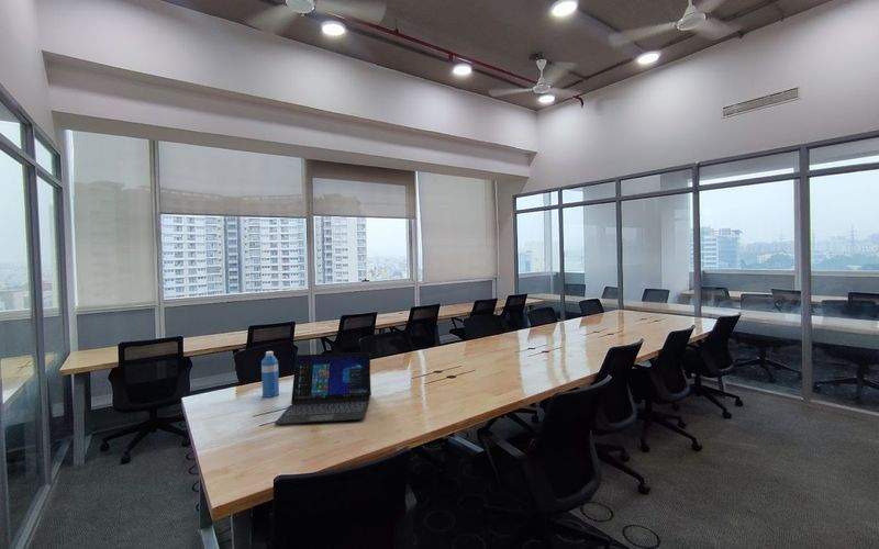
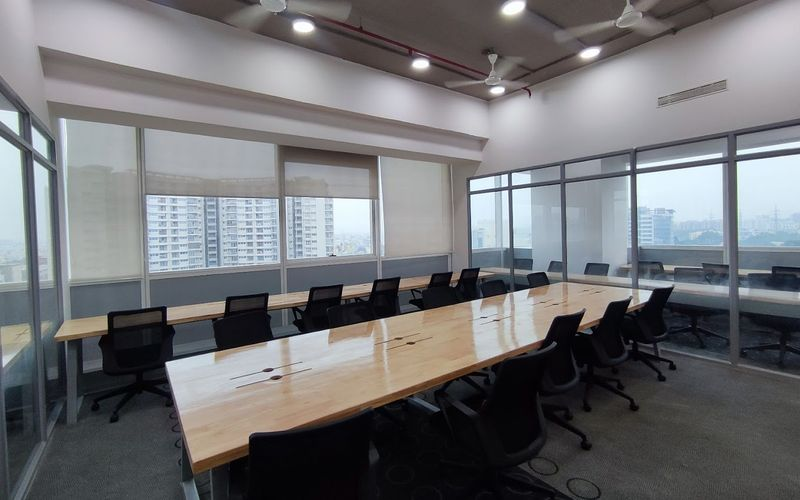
- water bottle [260,350,280,399]
- laptop [274,351,372,425]
